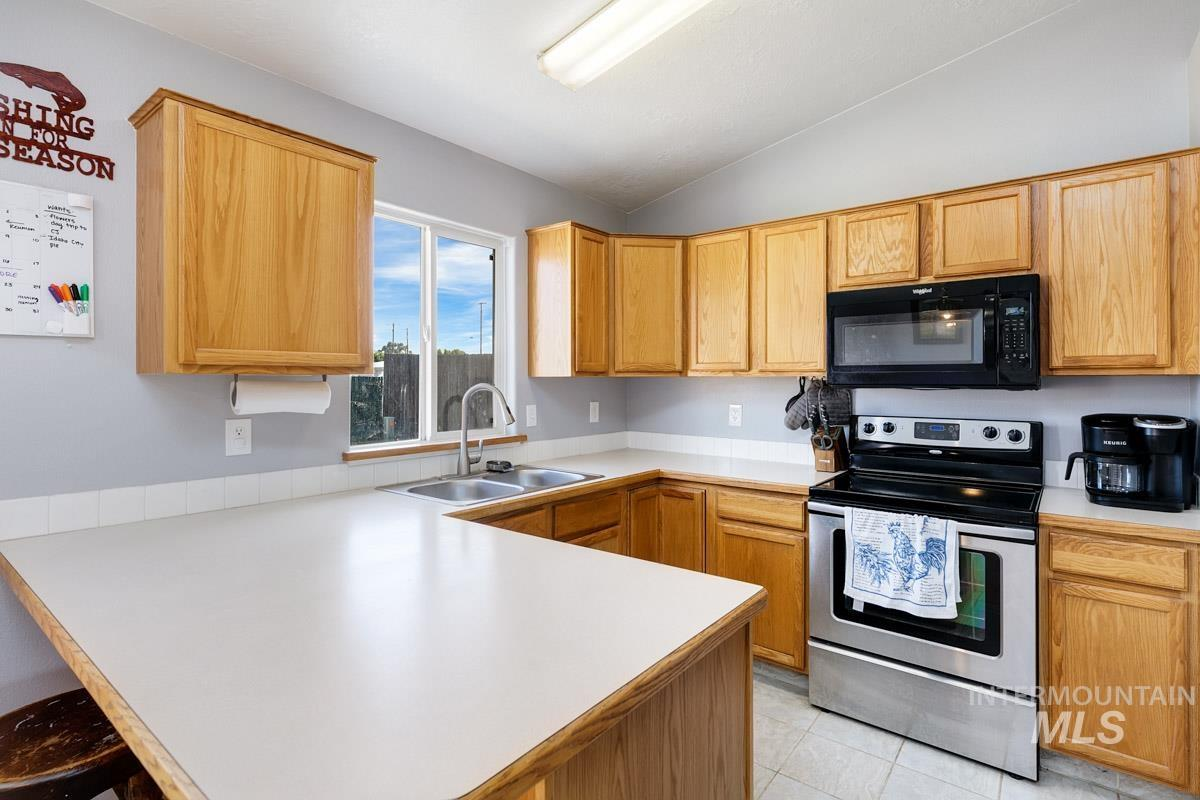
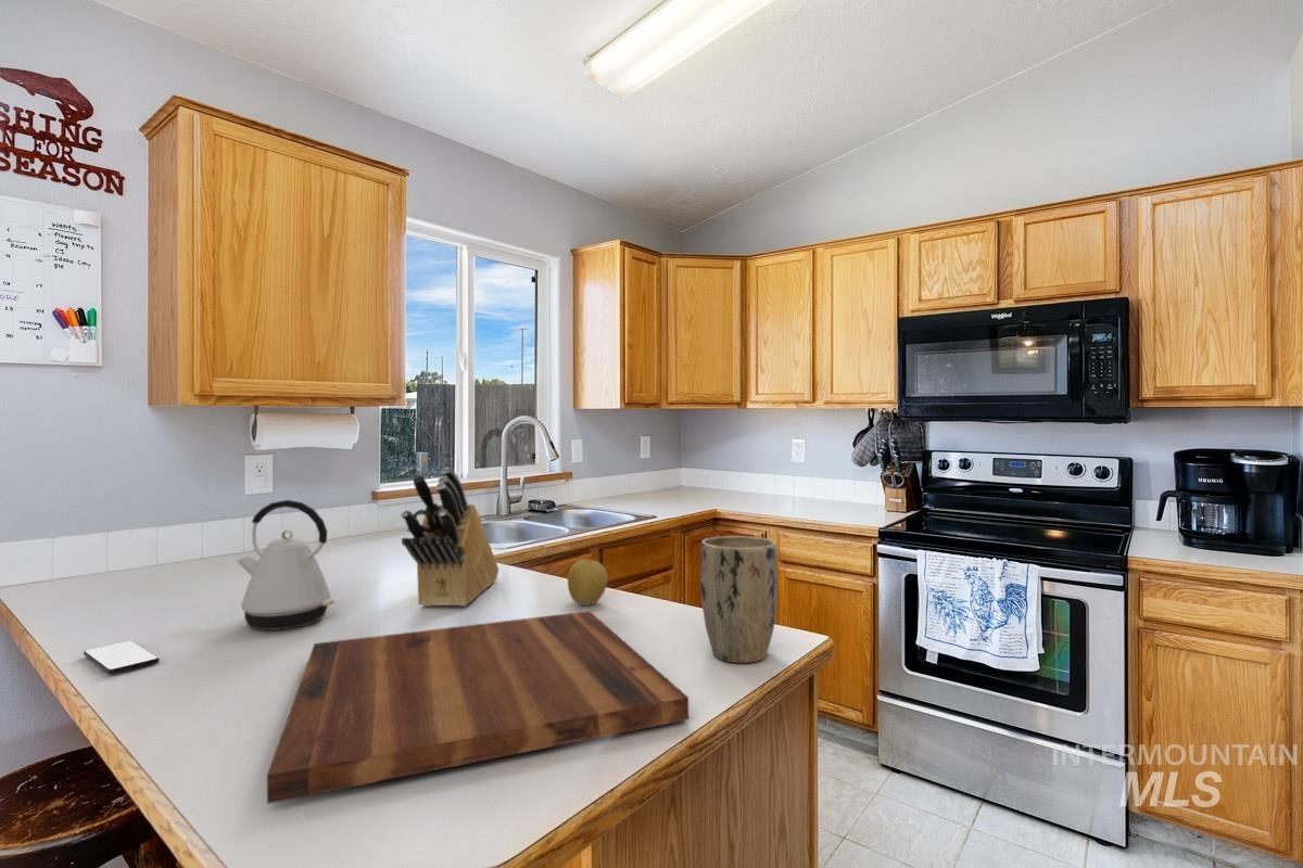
+ plant pot [699,535,779,664]
+ cutting board [266,610,690,805]
+ knife block [400,467,499,608]
+ kettle [236,499,336,631]
+ fruit [567,559,609,607]
+ smartphone [83,640,161,675]
